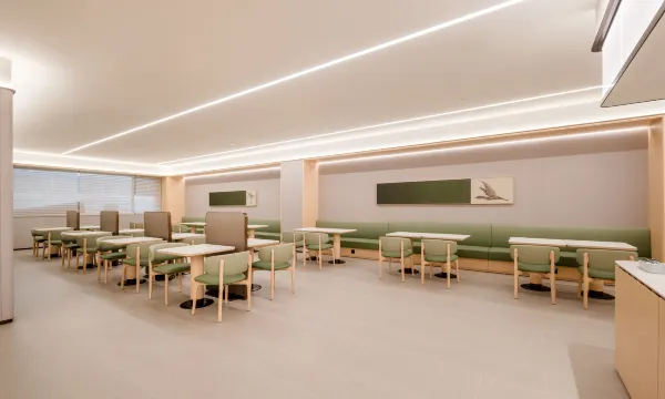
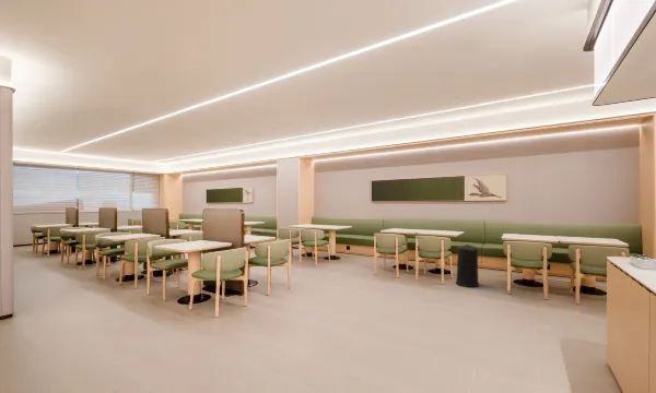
+ trash can [455,243,480,288]
